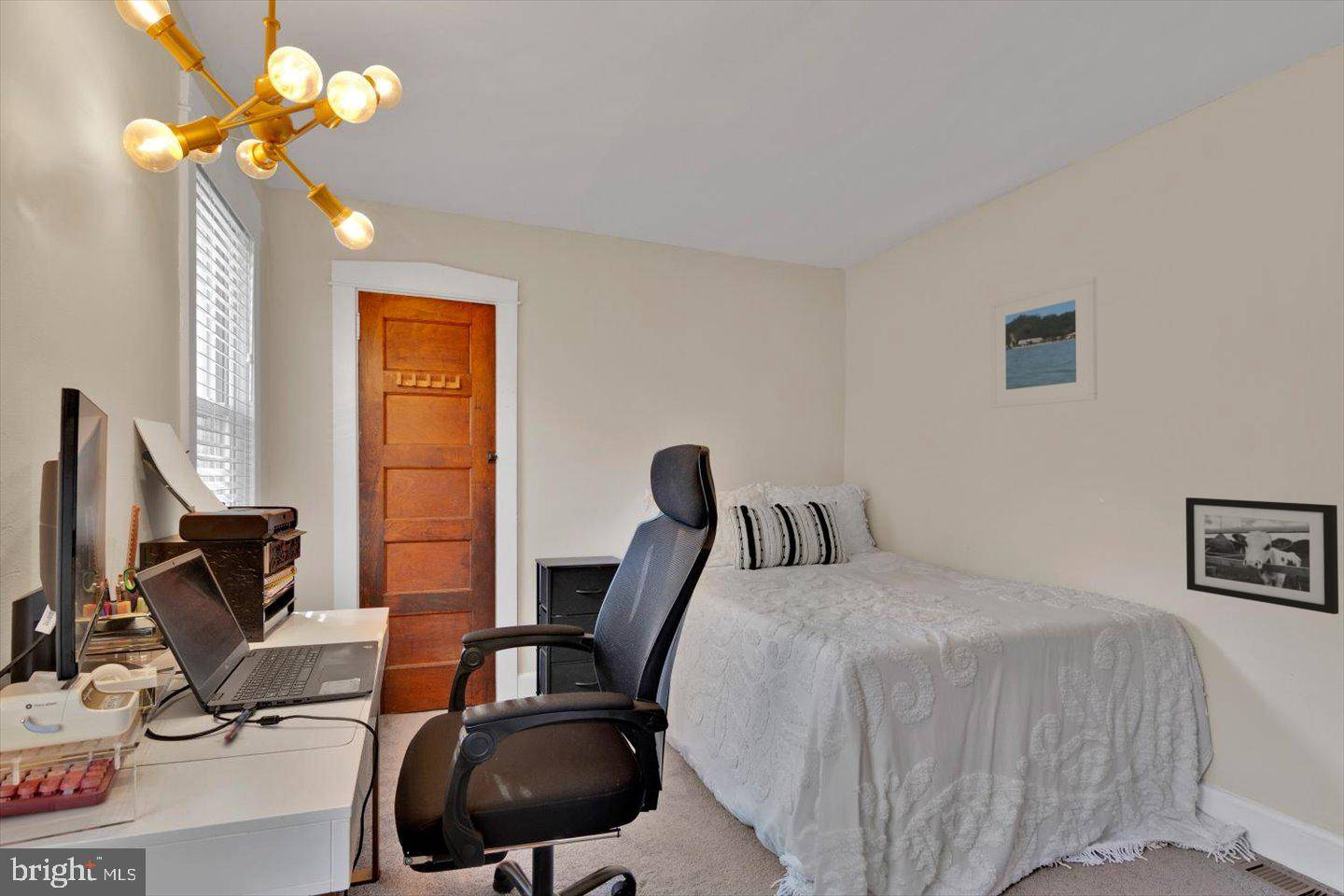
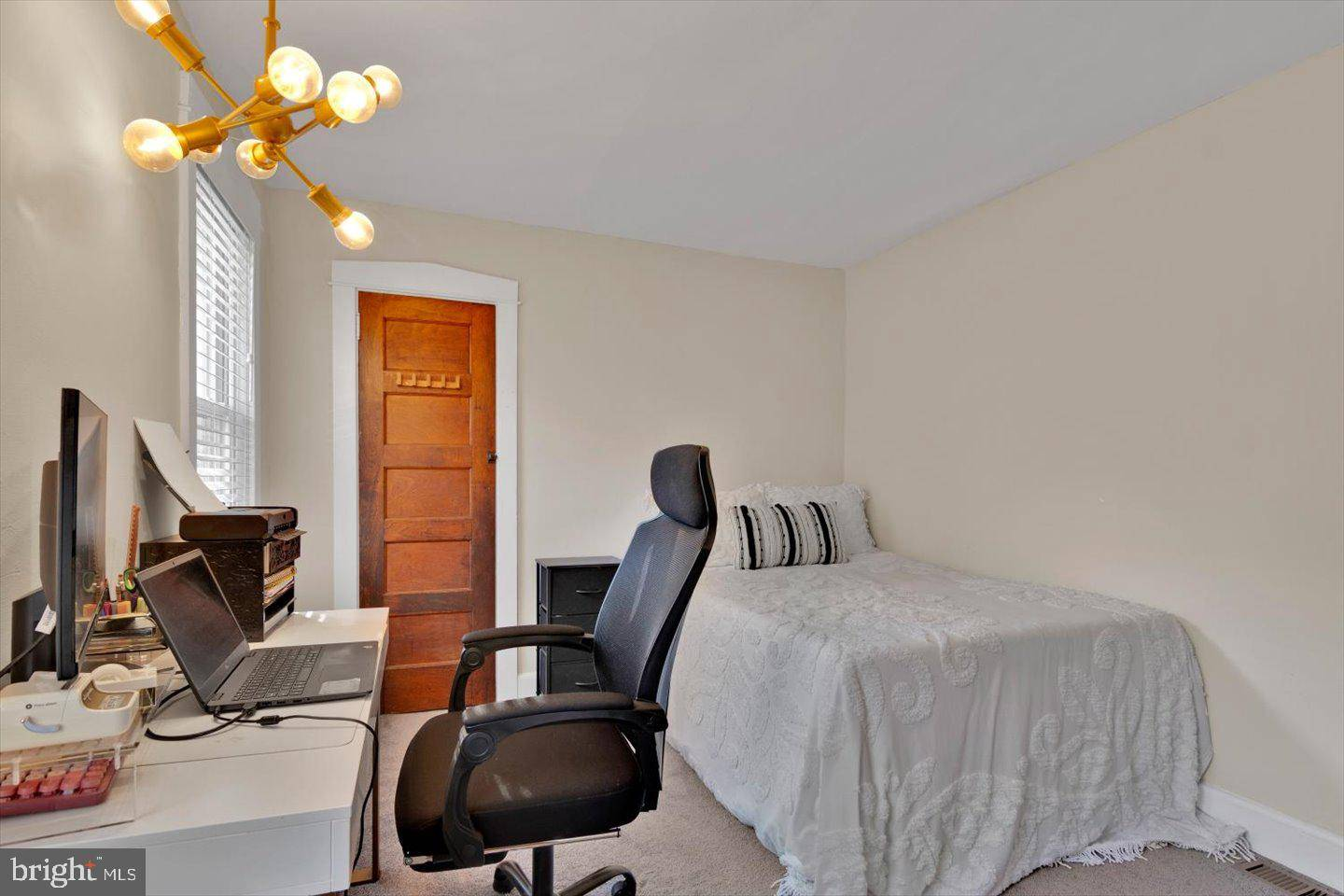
- pen [222,709,252,742]
- picture frame [1185,497,1339,615]
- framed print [989,275,1099,409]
